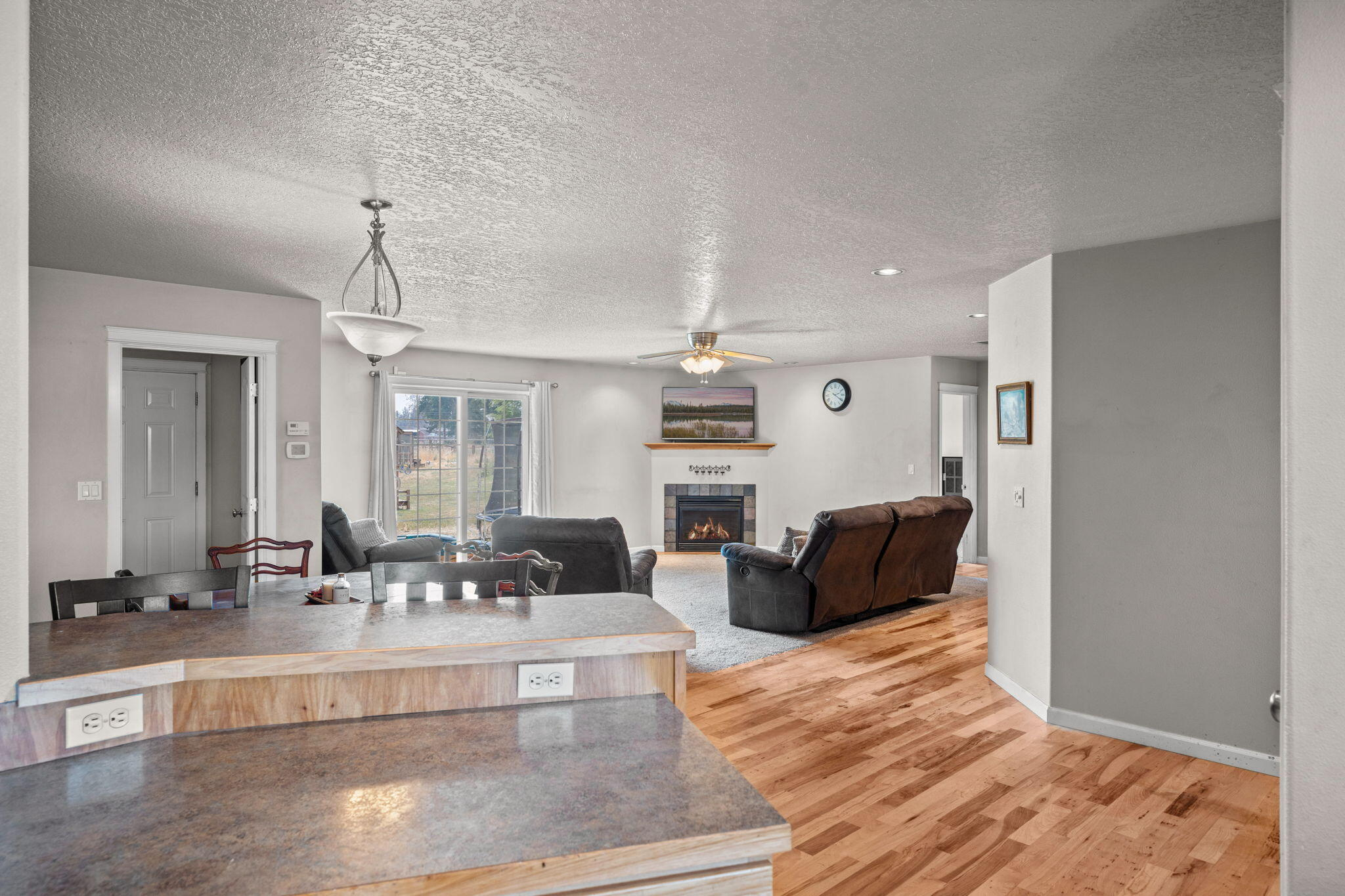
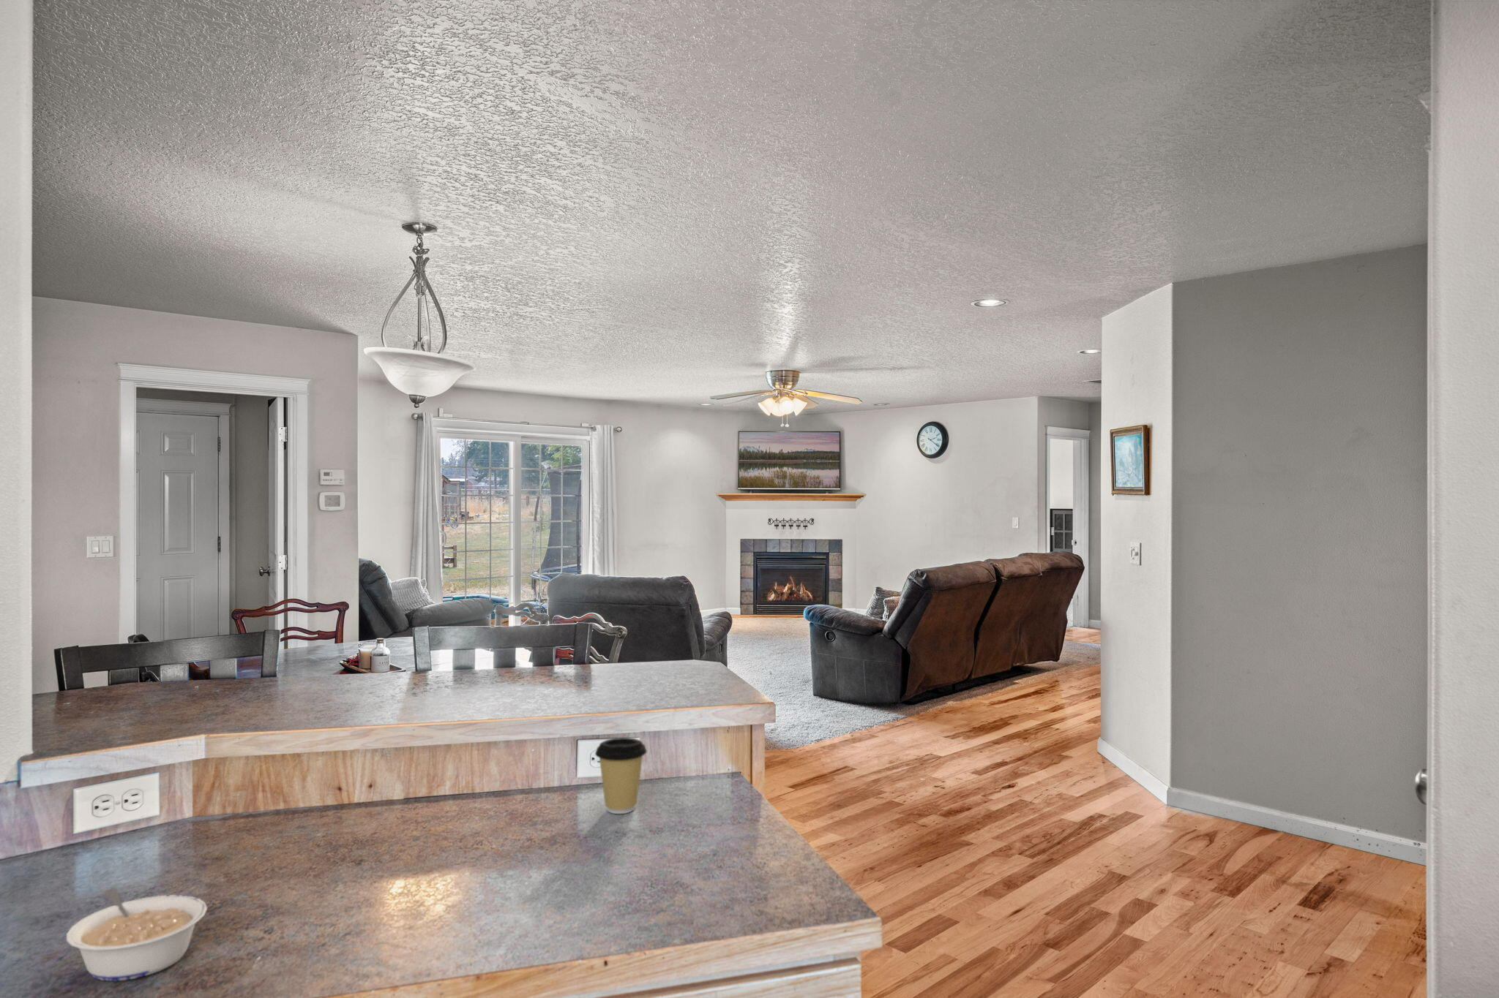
+ legume [66,887,208,982]
+ coffee cup [594,737,648,814]
